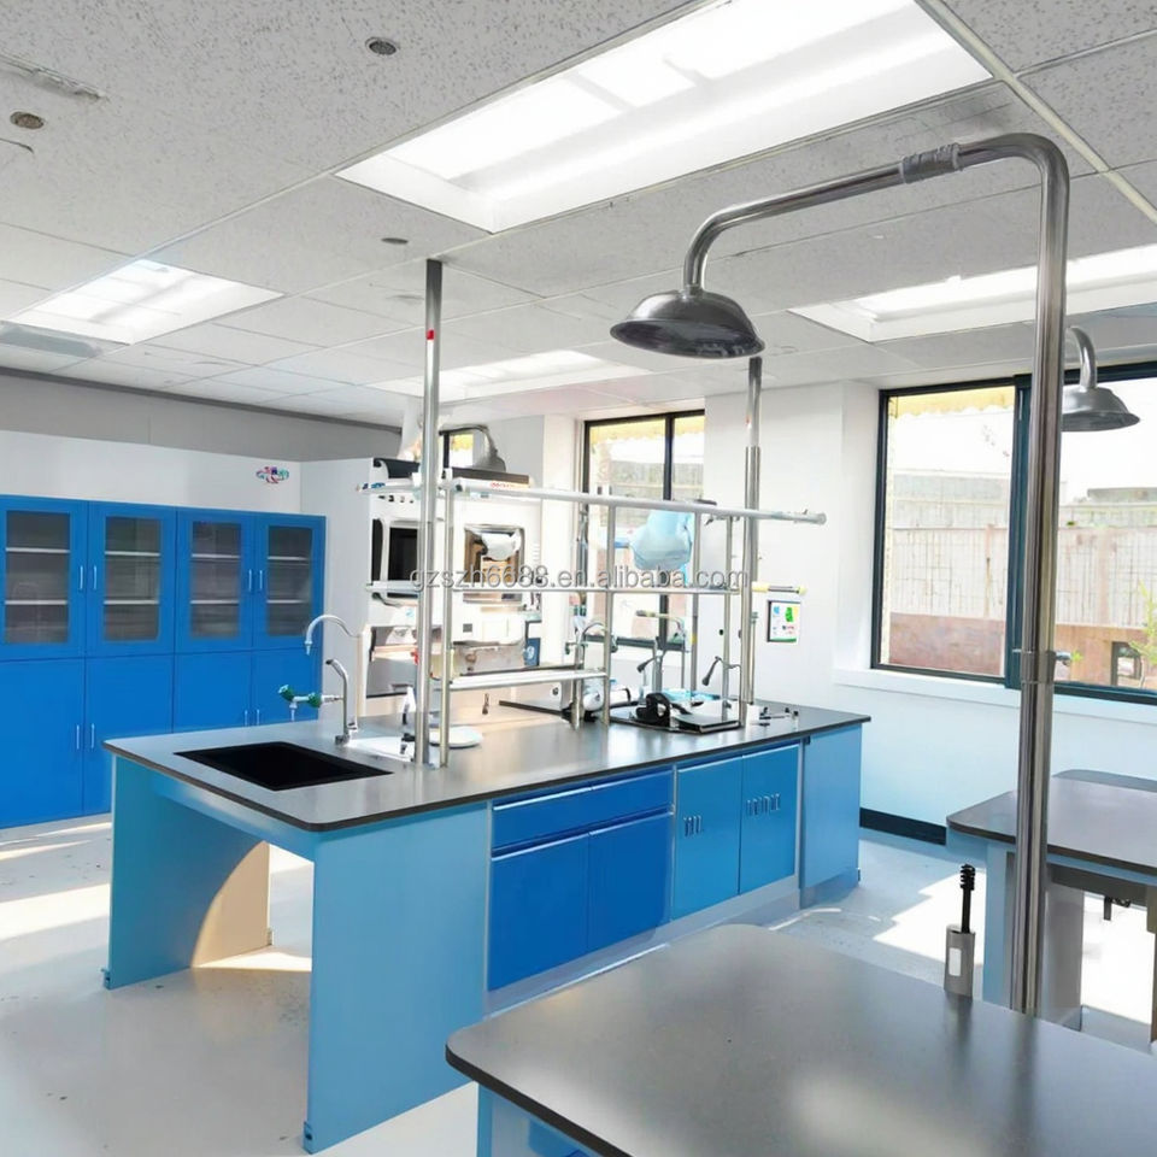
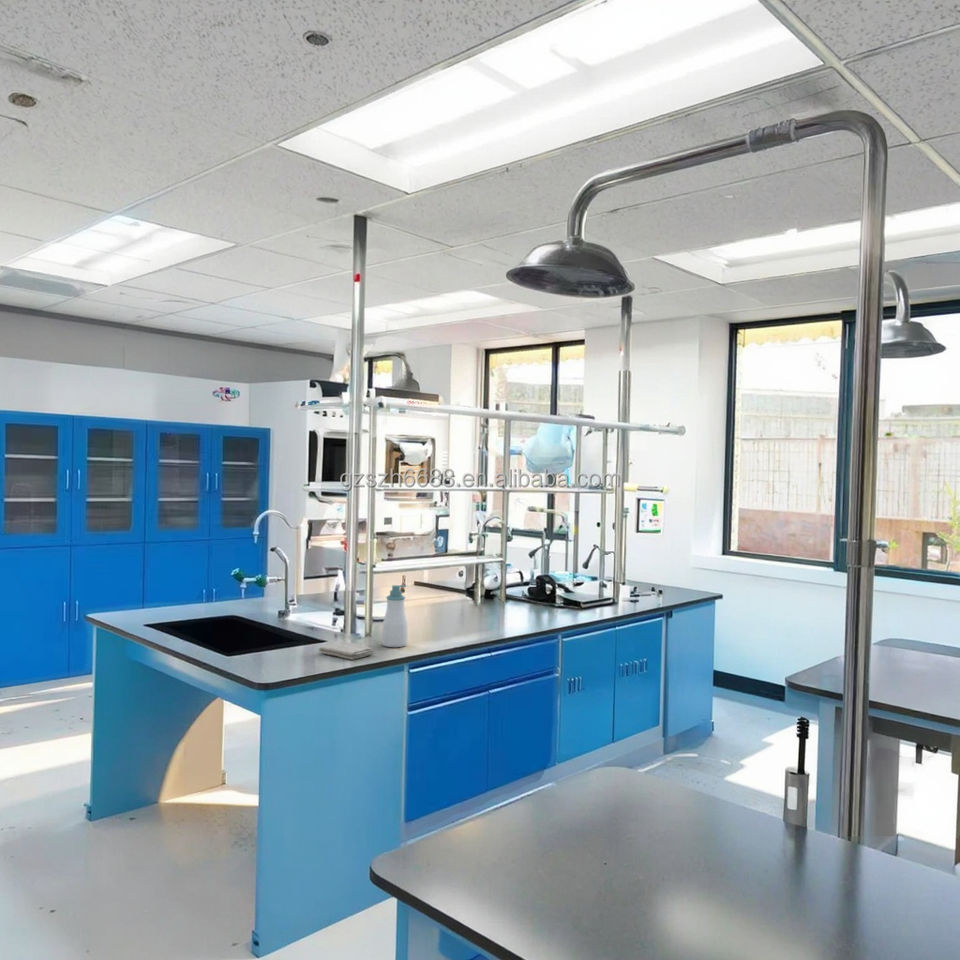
+ washcloth [318,641,375,661]
+ soap bottle [381,584,409,648]
